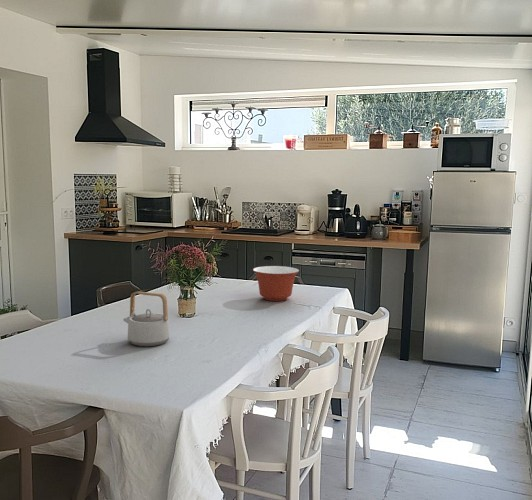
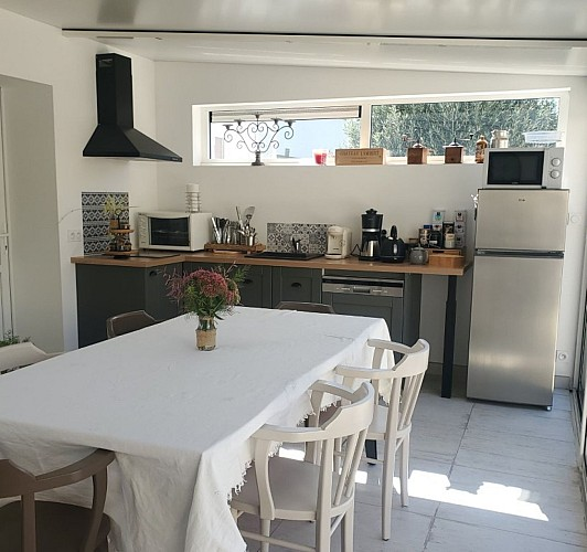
- teapot [122,290,171,347]
- mixing bowl [252,265,300,302]
